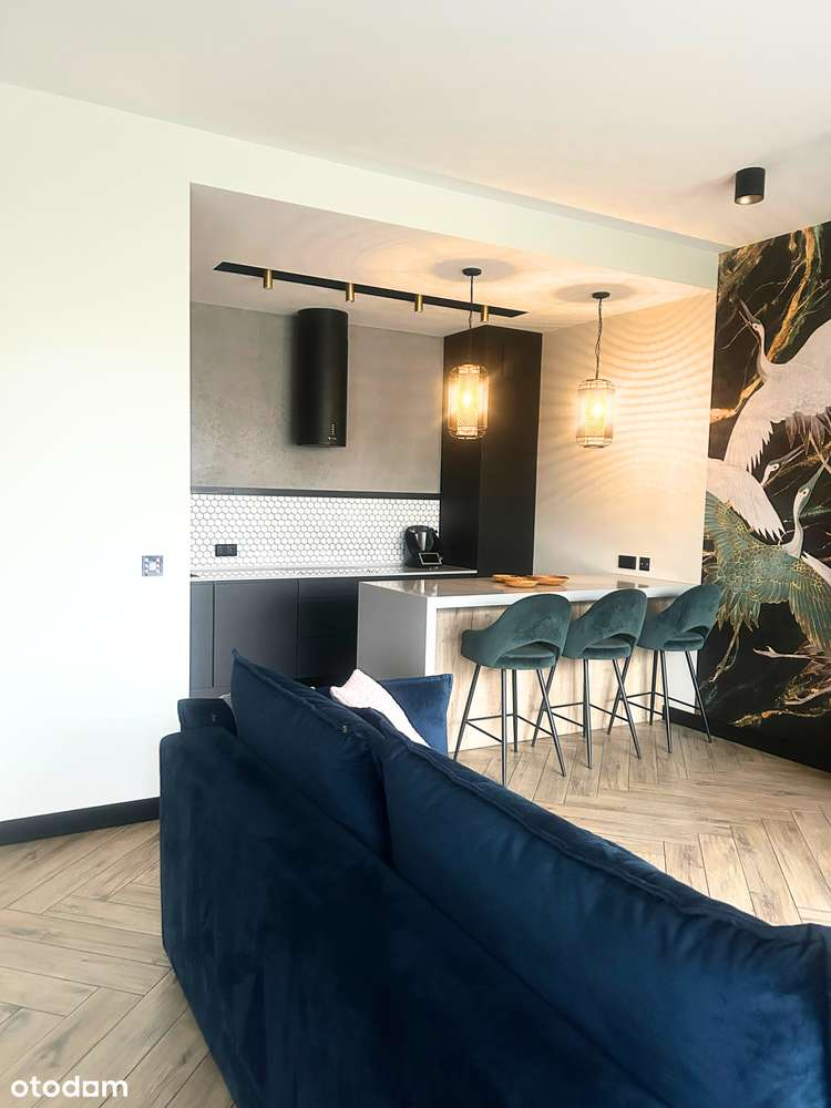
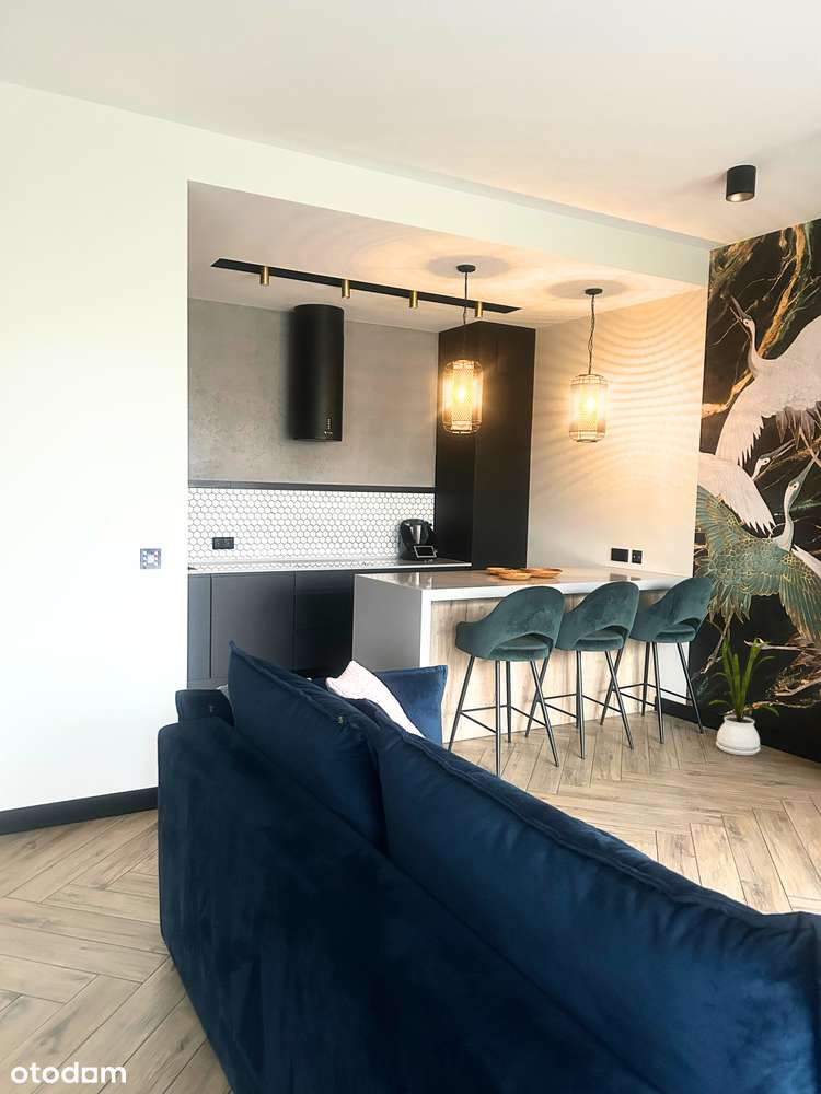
+ house plant [704,618,779,756]
